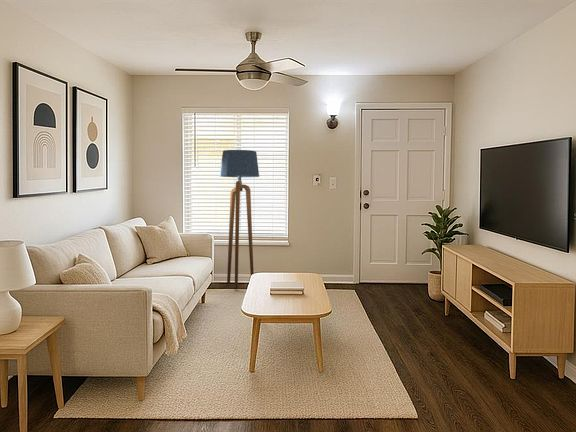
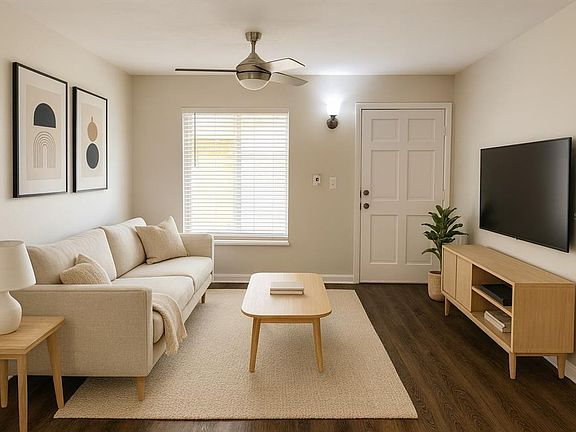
- floor lamp [219,149,260,290]
